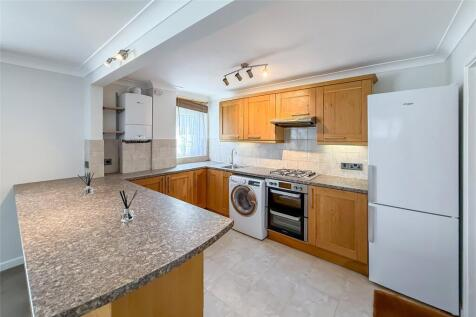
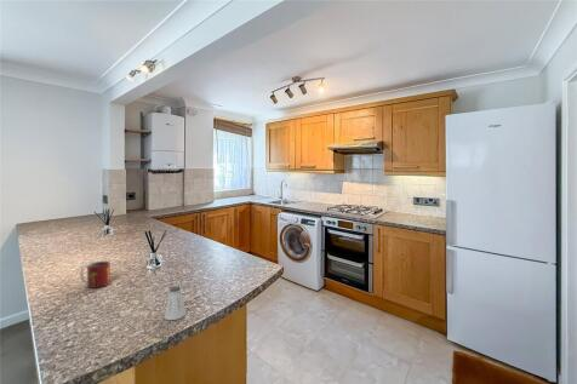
+ mug [80,260,112,290]
+ saltshaker [162,285,187,321]
